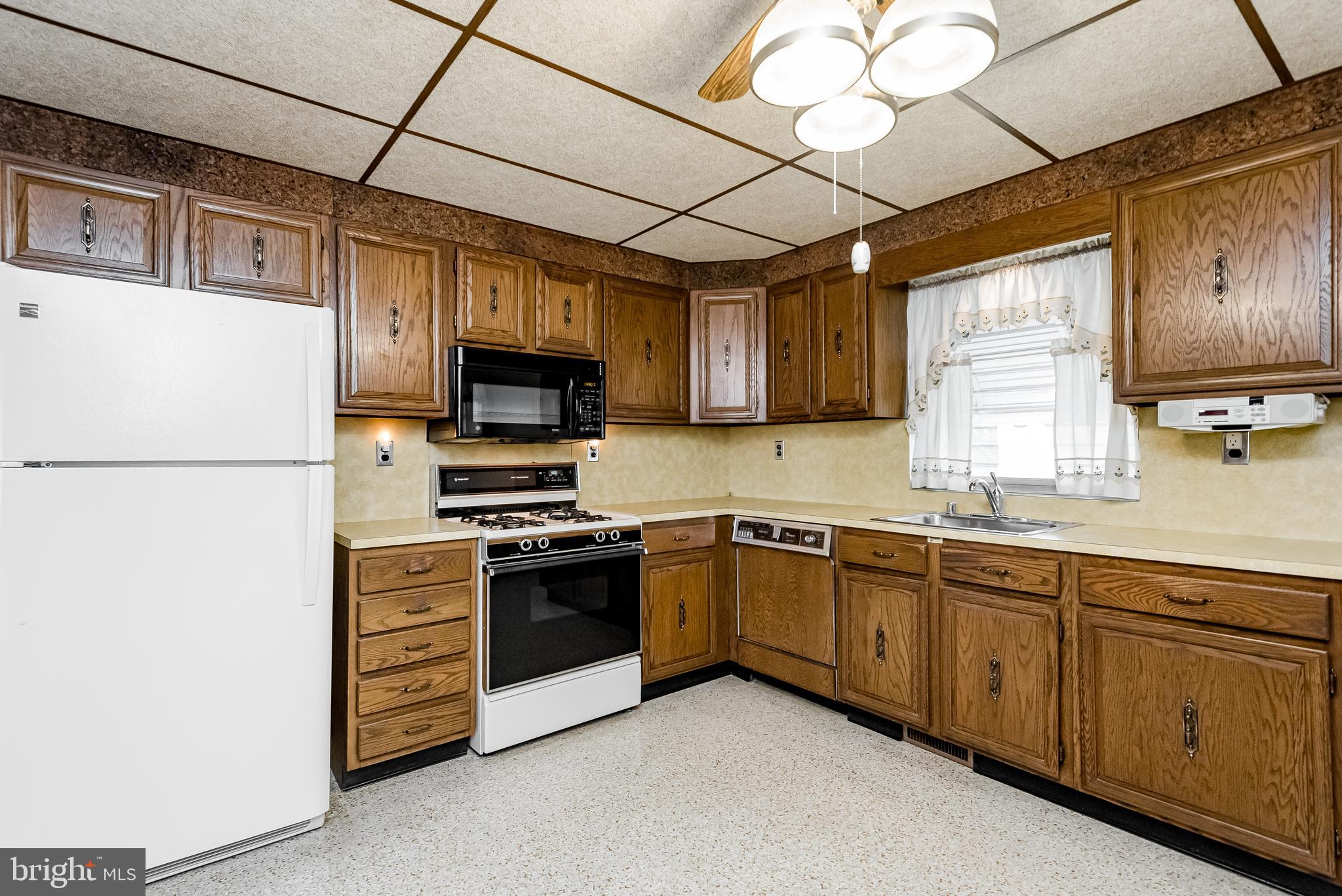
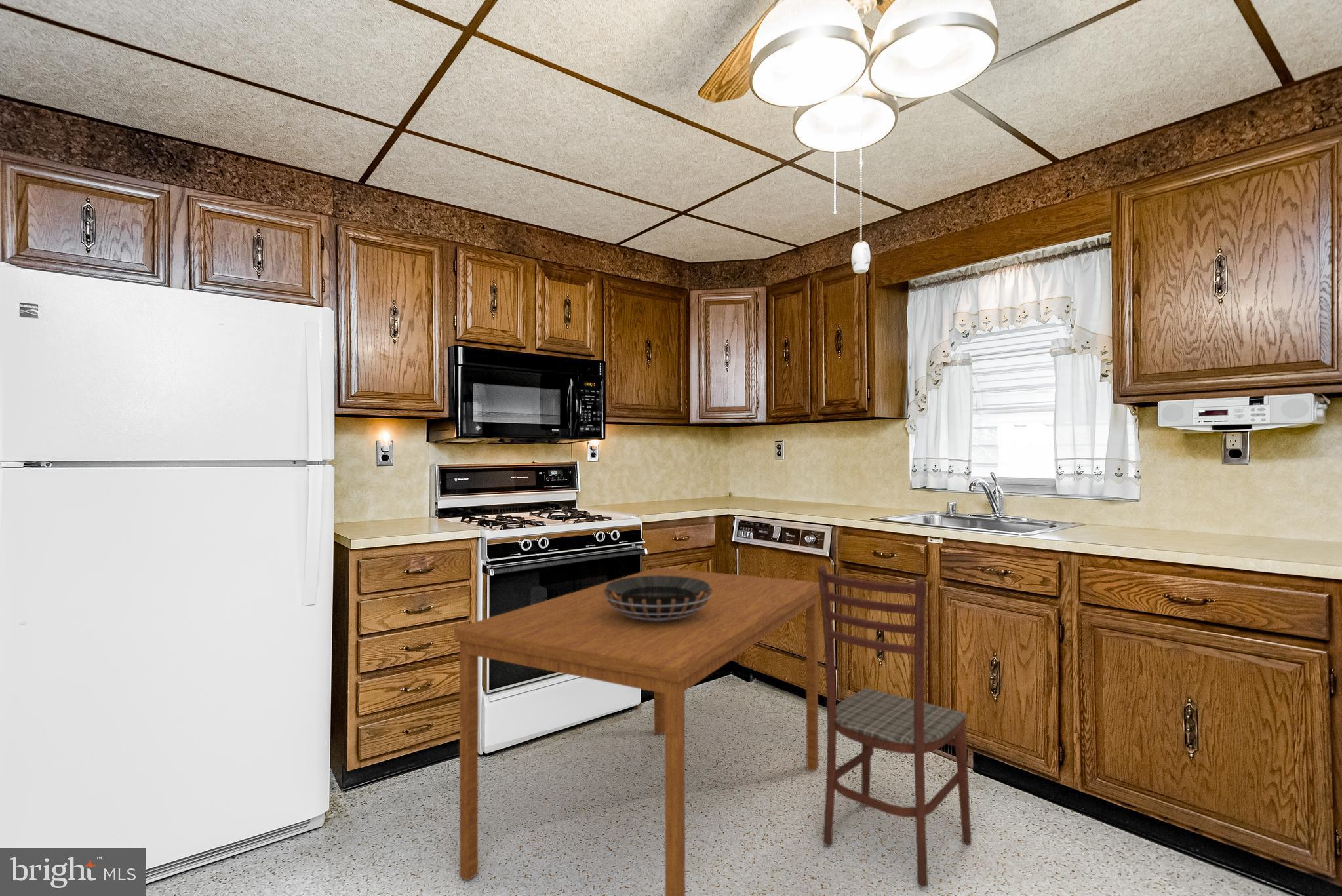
+ dining table [454,566,820,896]
+ decorative bowl [604,576,712,621]
+ dining chair [817,564,972,887]
